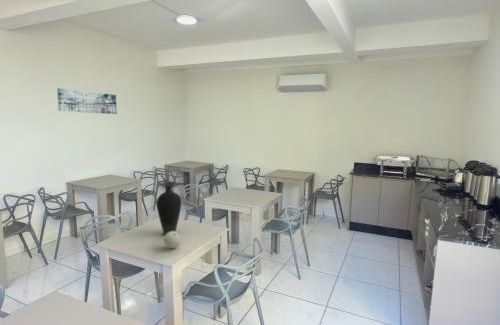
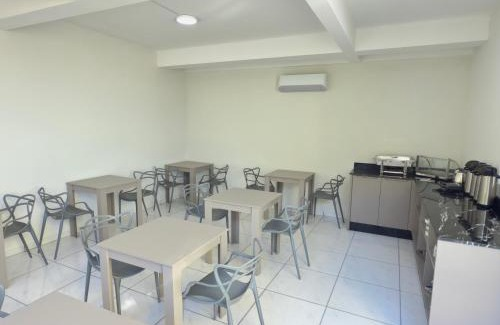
- wall art [56,87,118,115]
- fruit [163,231,182,249]
- vase [156,181,182,235]
